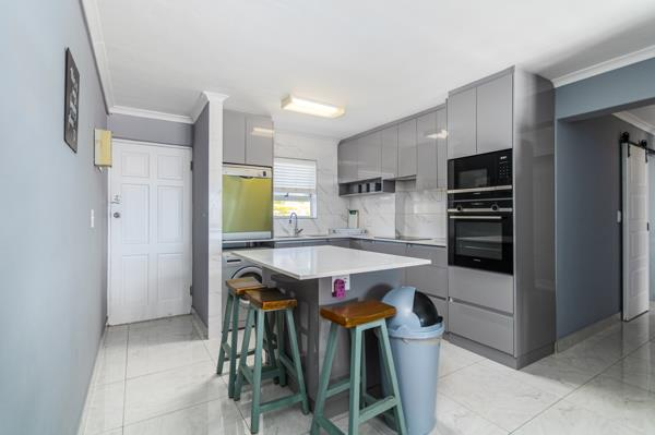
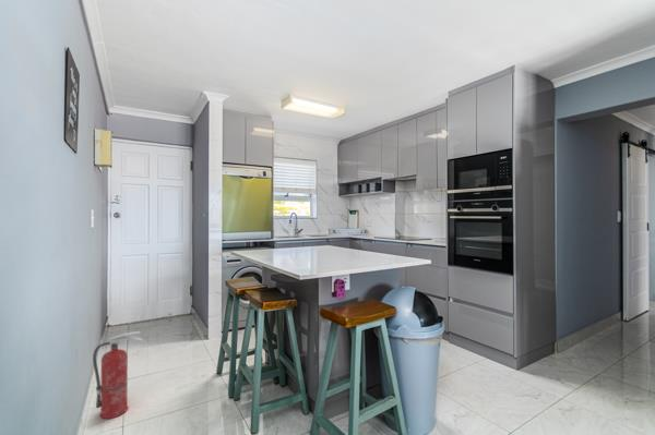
+ fire extinguisher [92,330,143,420]
